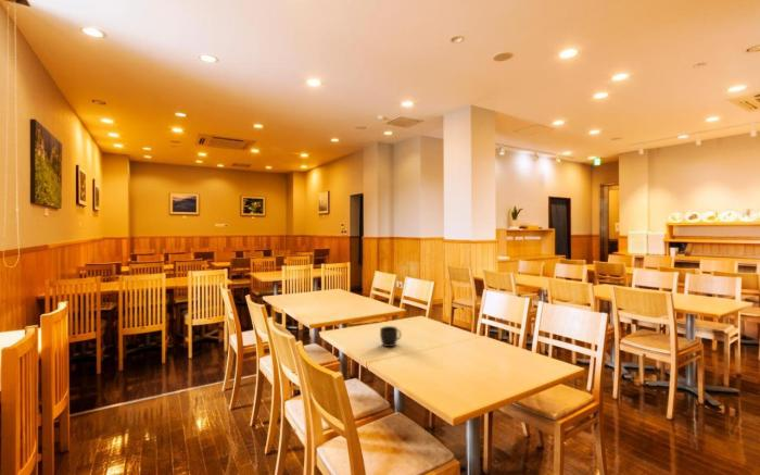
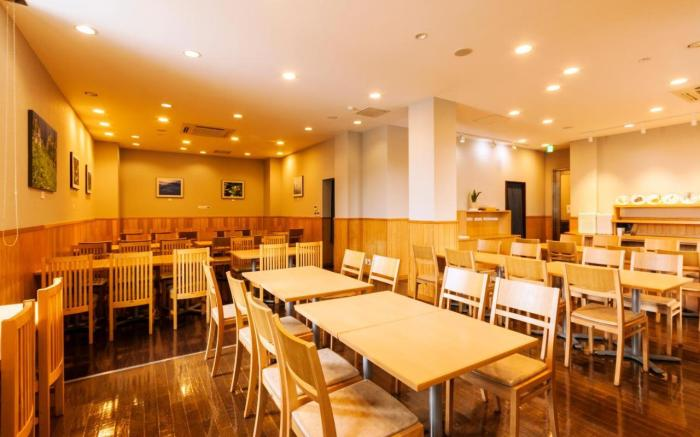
- mug [379,325,402,348]
